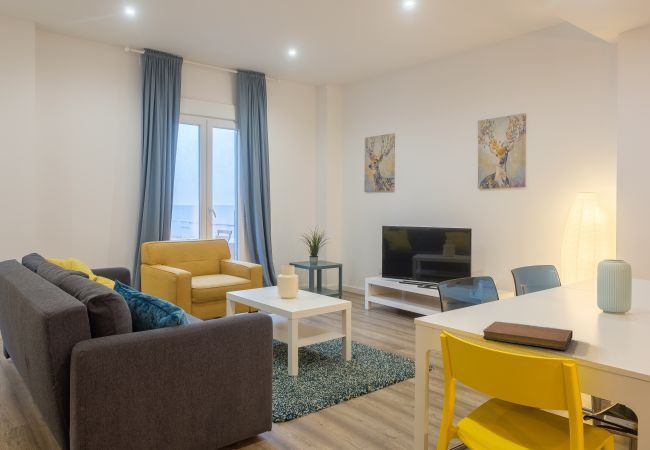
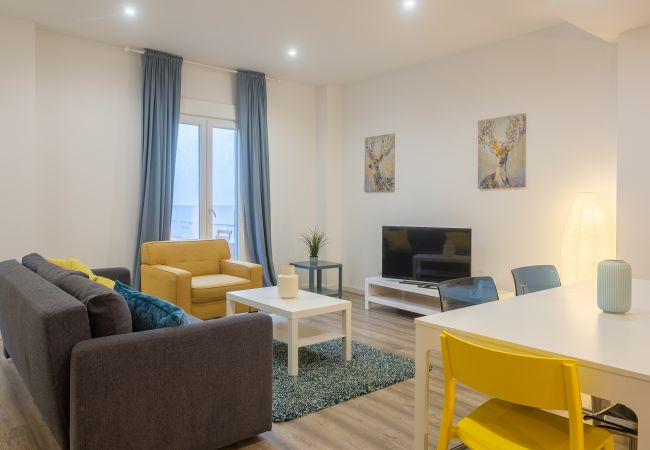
- notebook [482,320,574,351]
